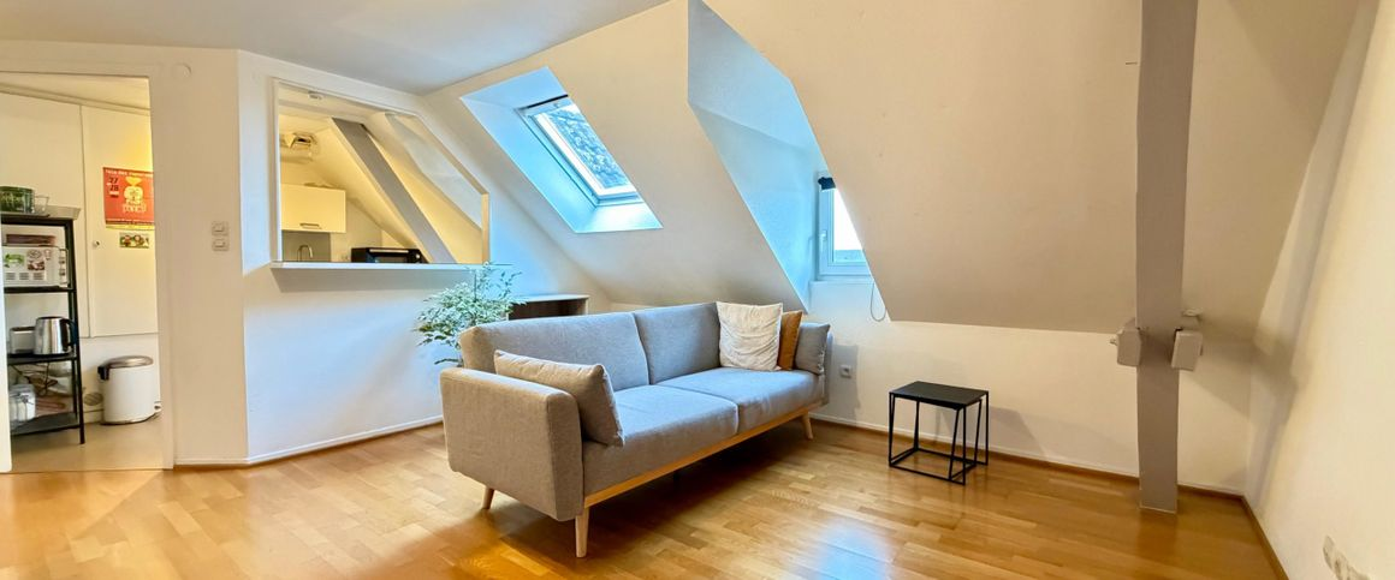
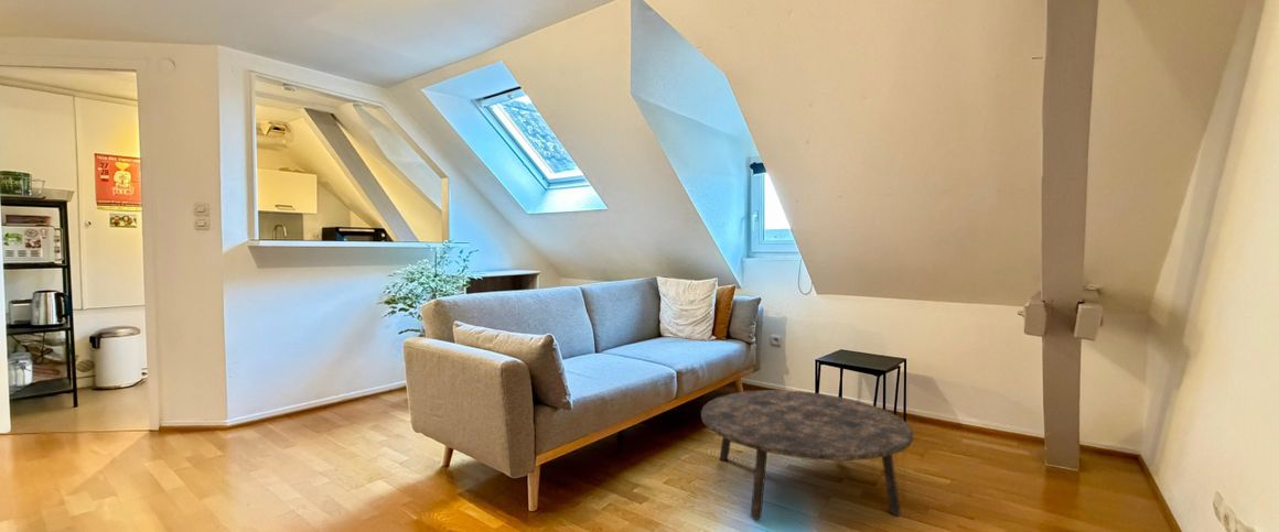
+ coffee table [700,389,914,521]
